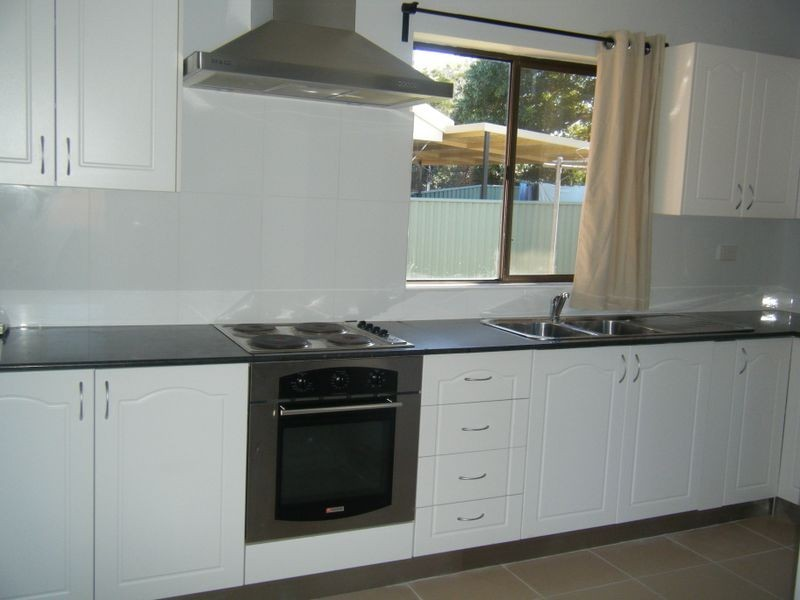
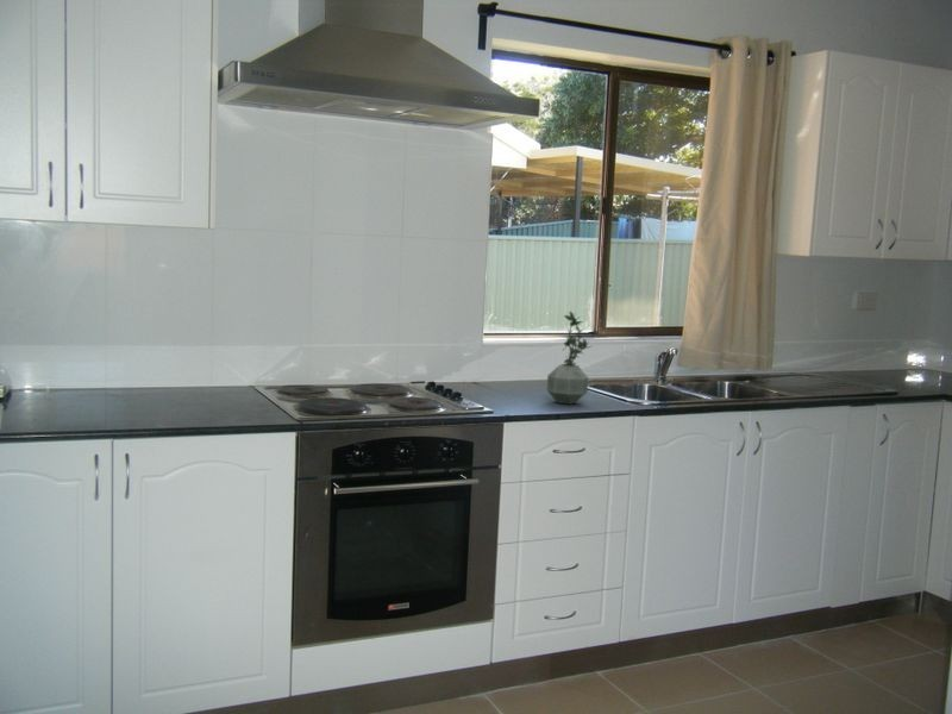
+ potted plant [546,311,593,406]
